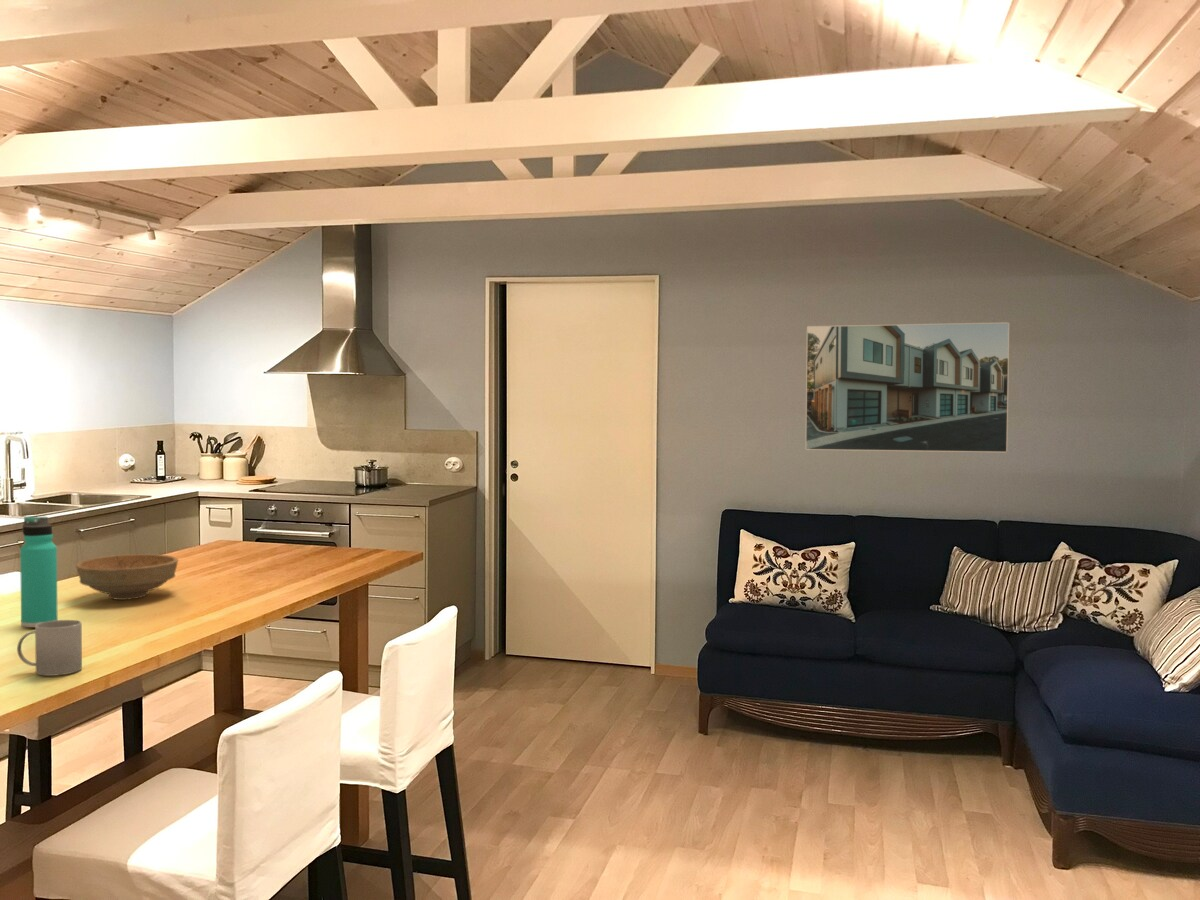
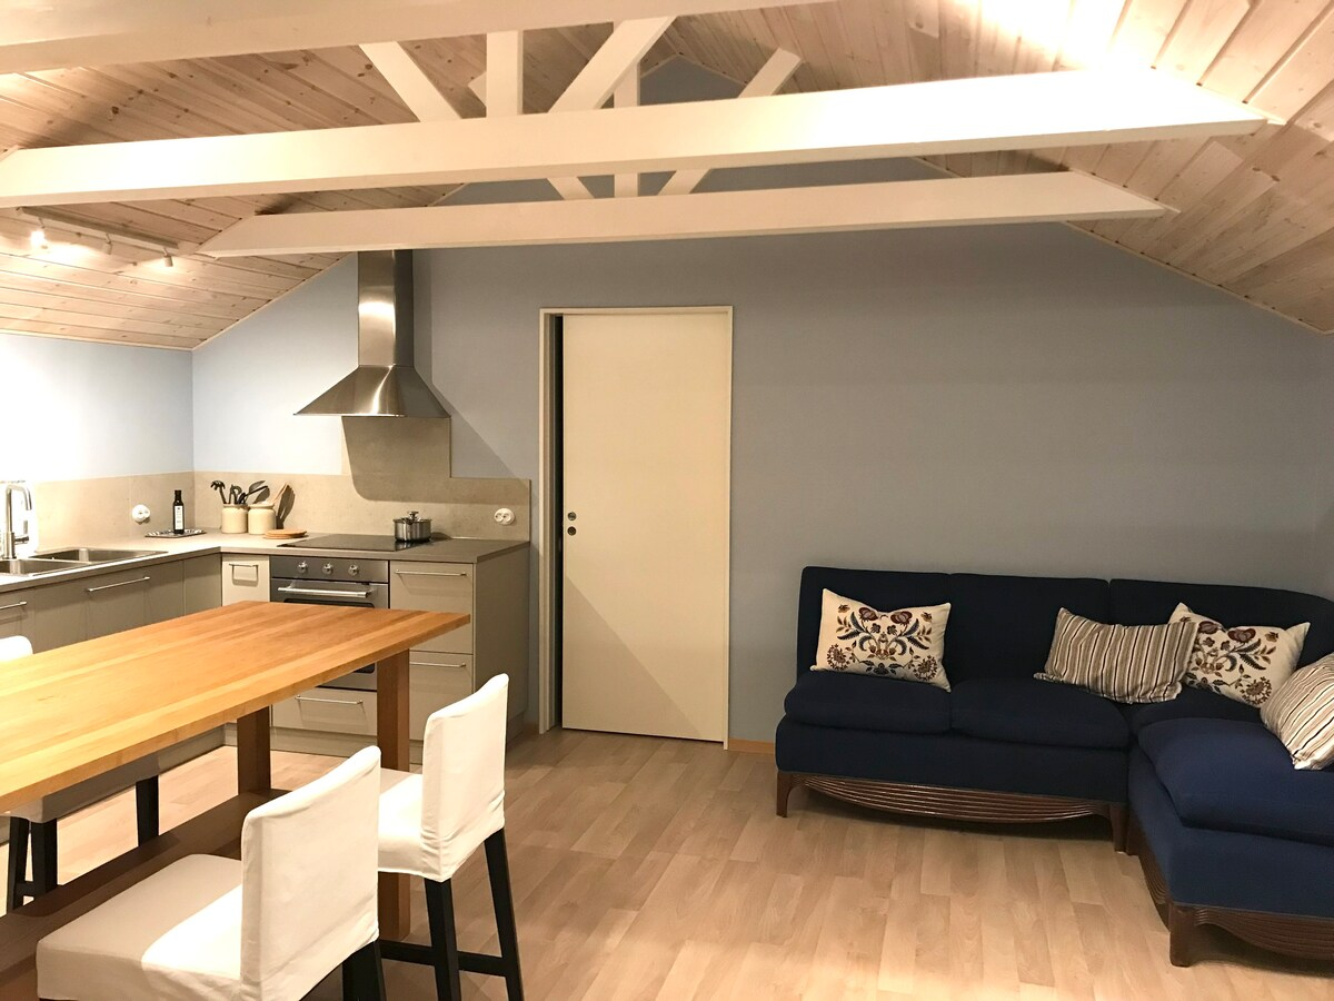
- bowl [75,553,179,601]
- mug [16,619,83,677]
- thermos bottle [19,515,59,628]
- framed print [804,321,1011,453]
